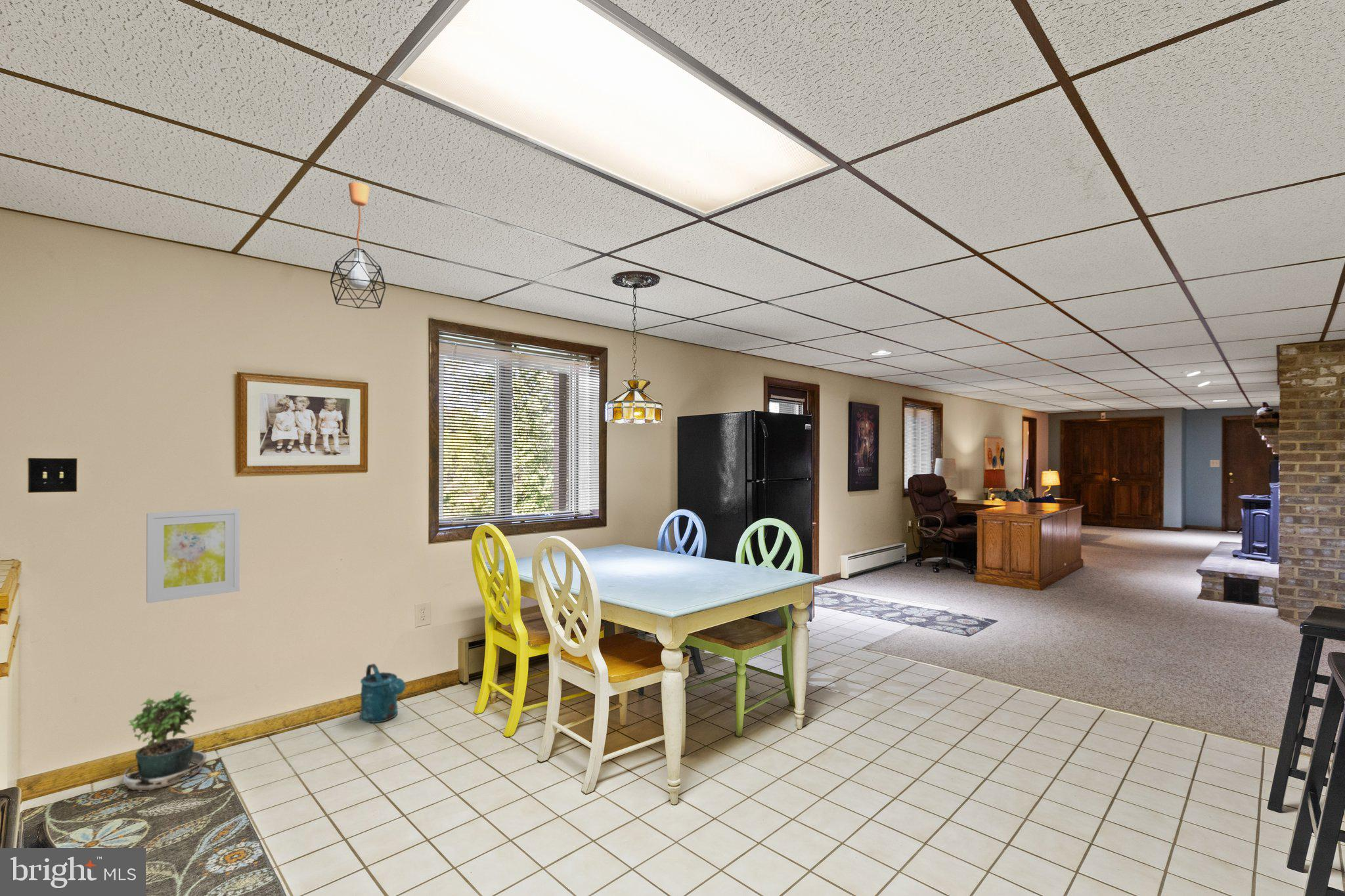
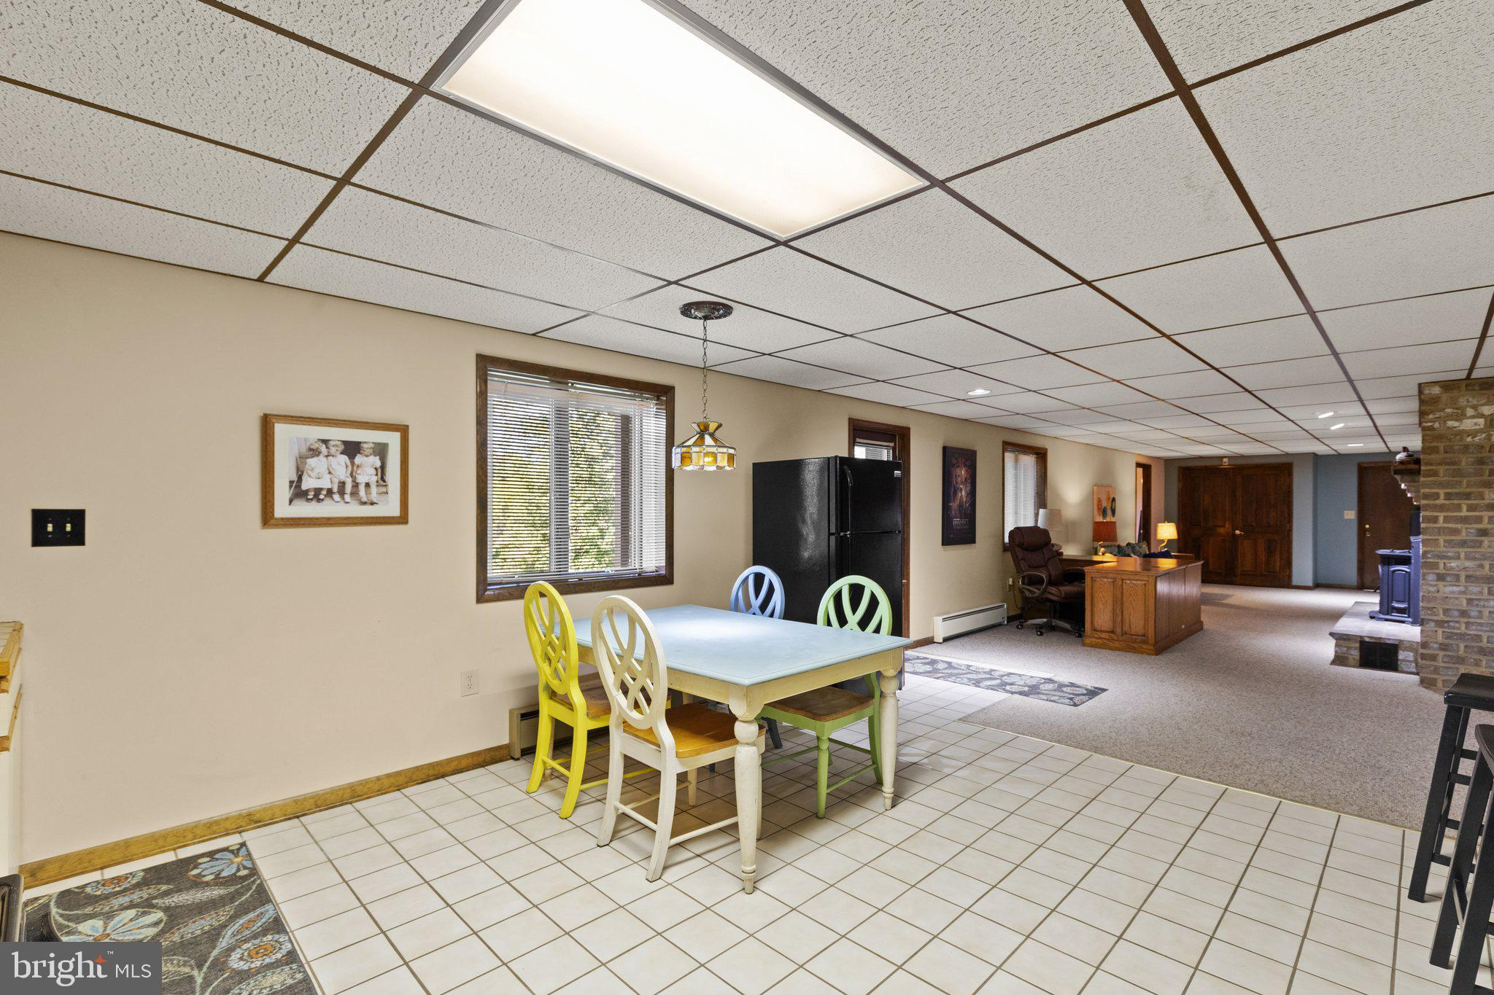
- watering can [359,663,406,723]
- potted plant [118,689,208,807]
- pendant light [330,182,386,309]
- wall art [146,507,240,604]
